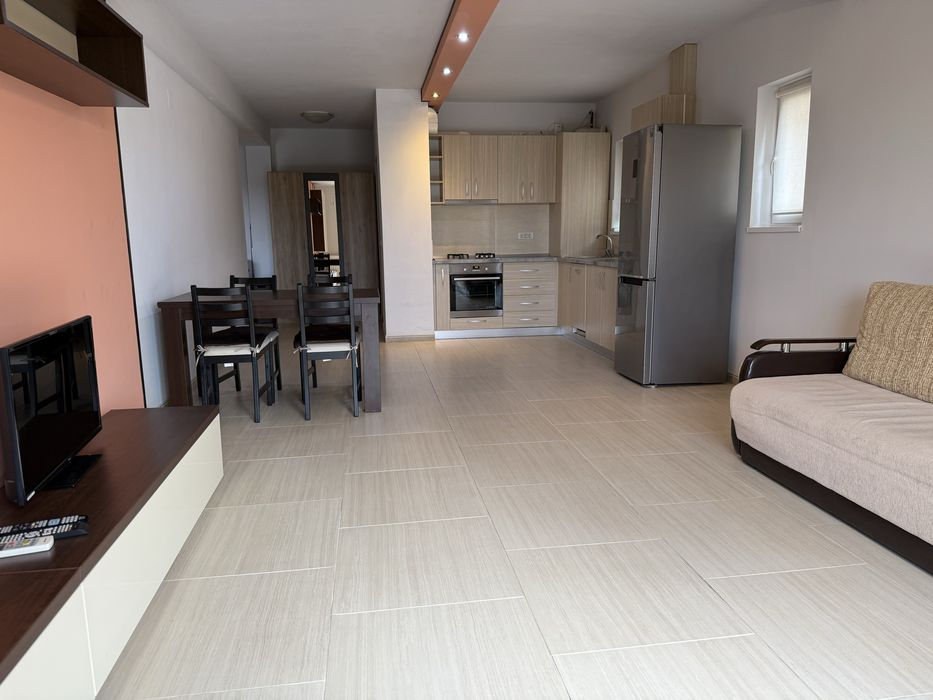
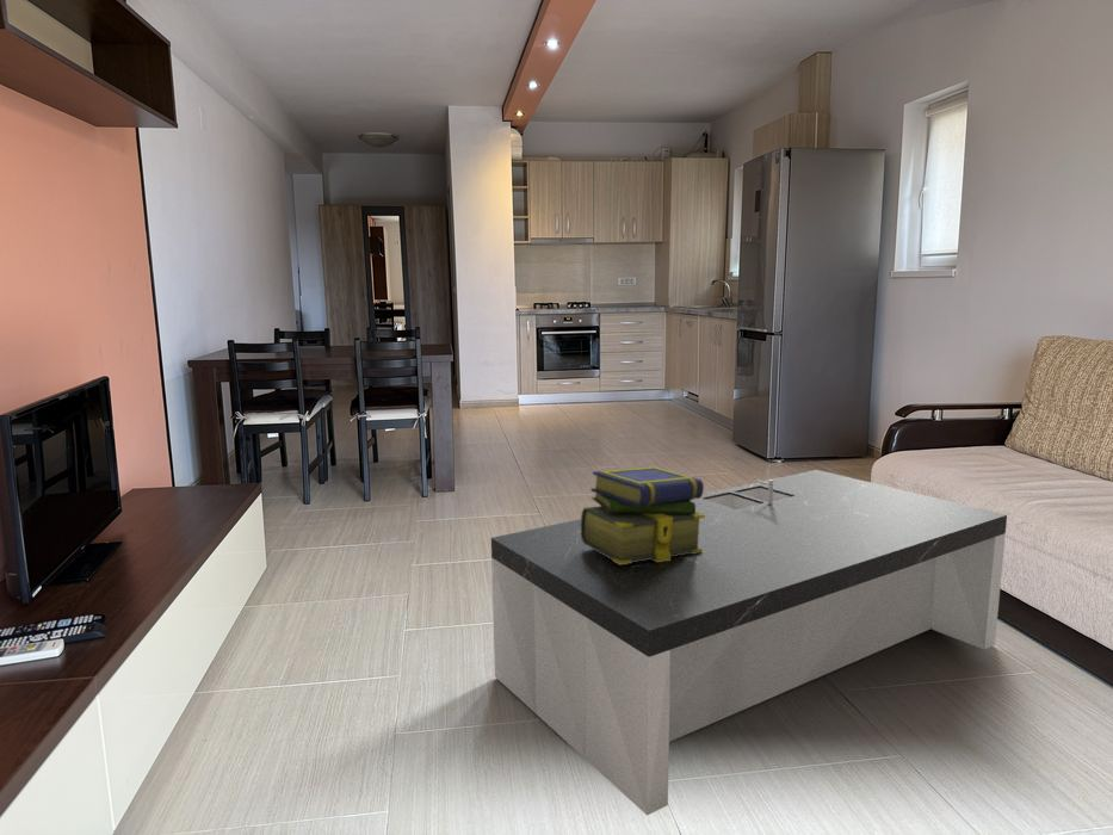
+ coffee table [490,469,1008,816]
+ stack of books [580,465,705,564]
